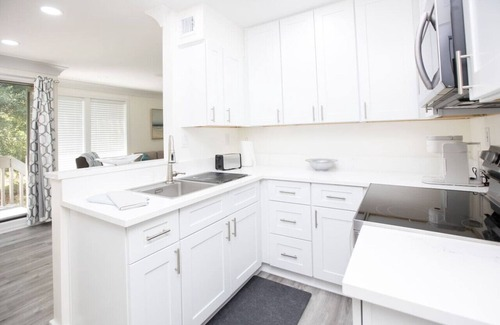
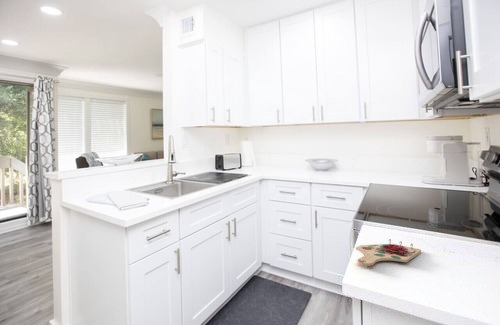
+ cutting board [355,238,422,267]
